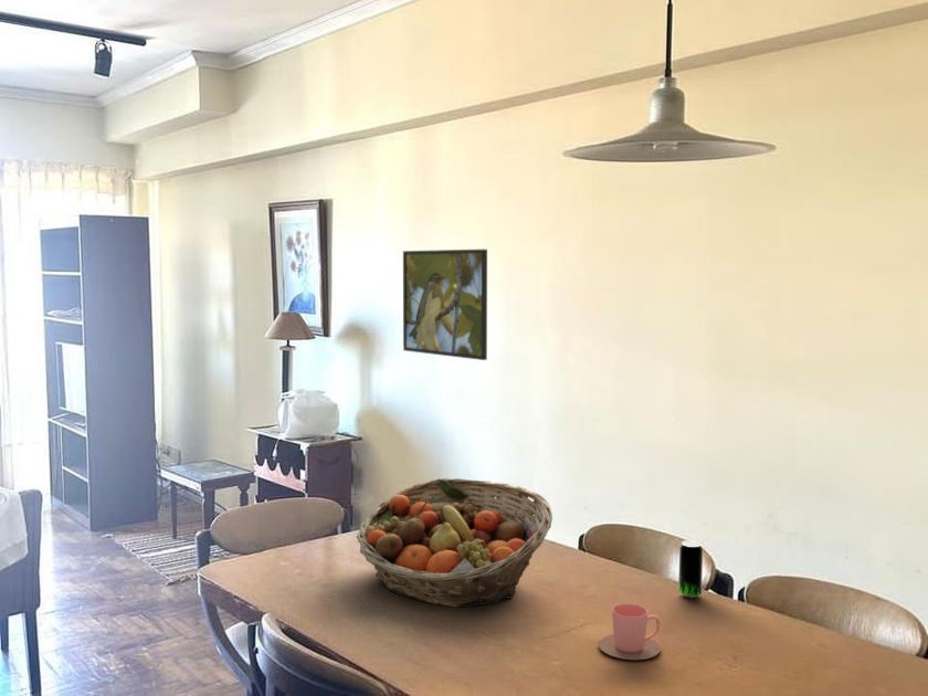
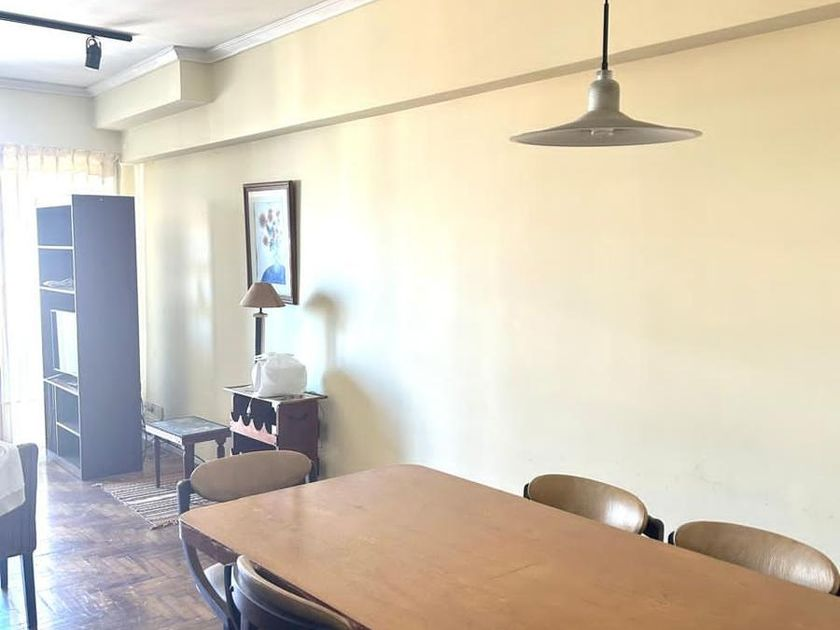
- fruit basket [356,477,553,609]
- beverage can [677,539,704,599]
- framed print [402,249,488,361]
- cup [598,603,662,661]
